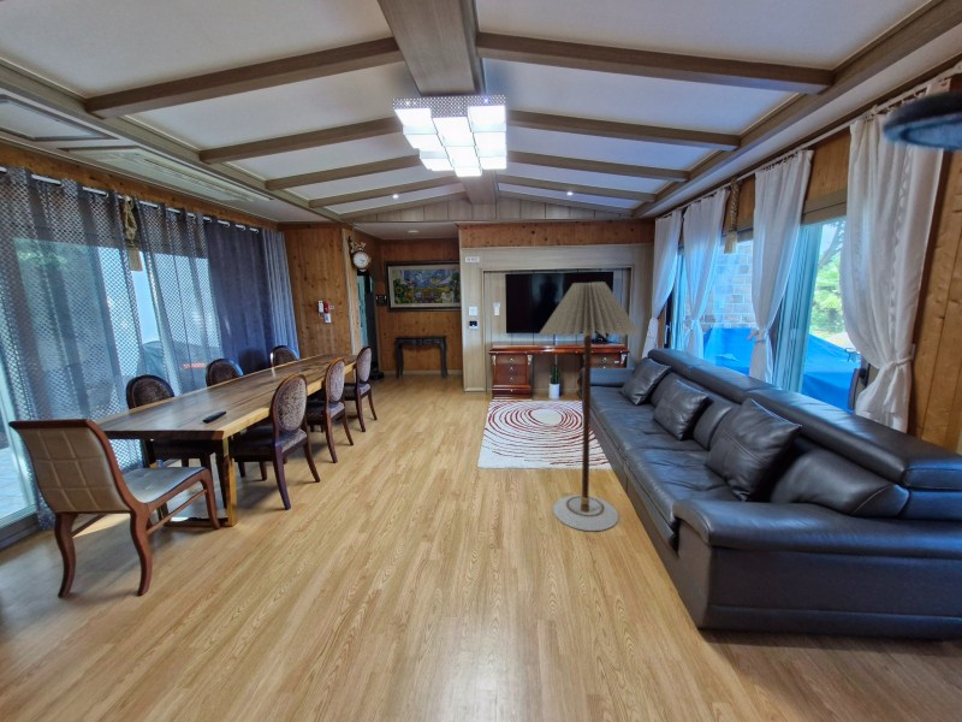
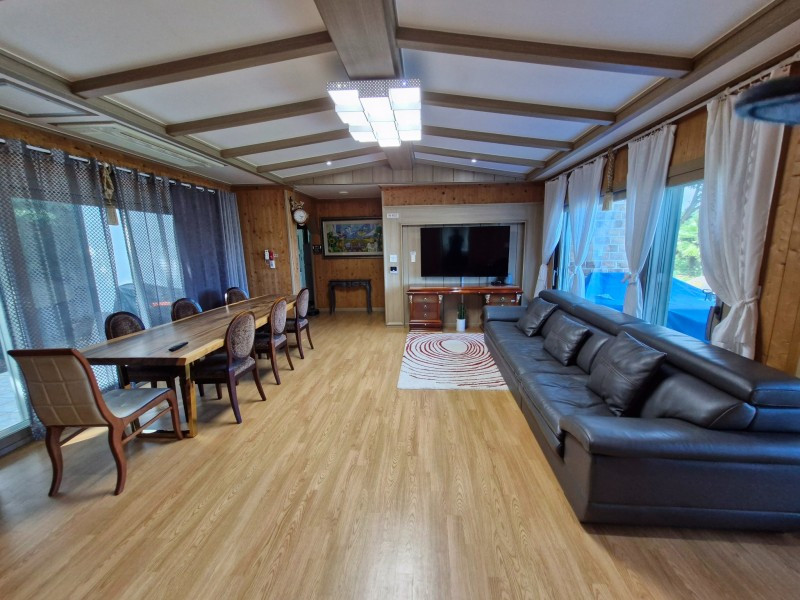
- floor lamp [538,280,641,532]
